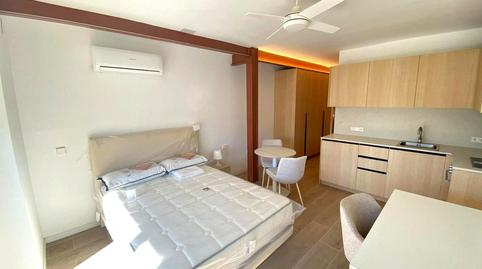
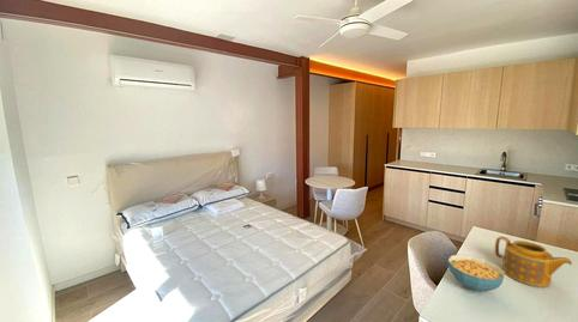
+ cereal bowl [447,254,506,293]
+ teapot [494,236,573,288]
